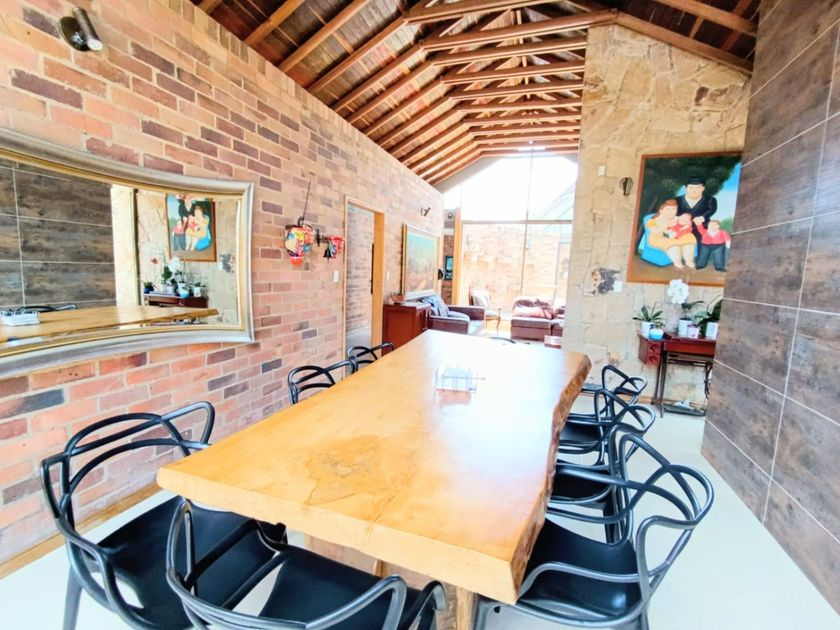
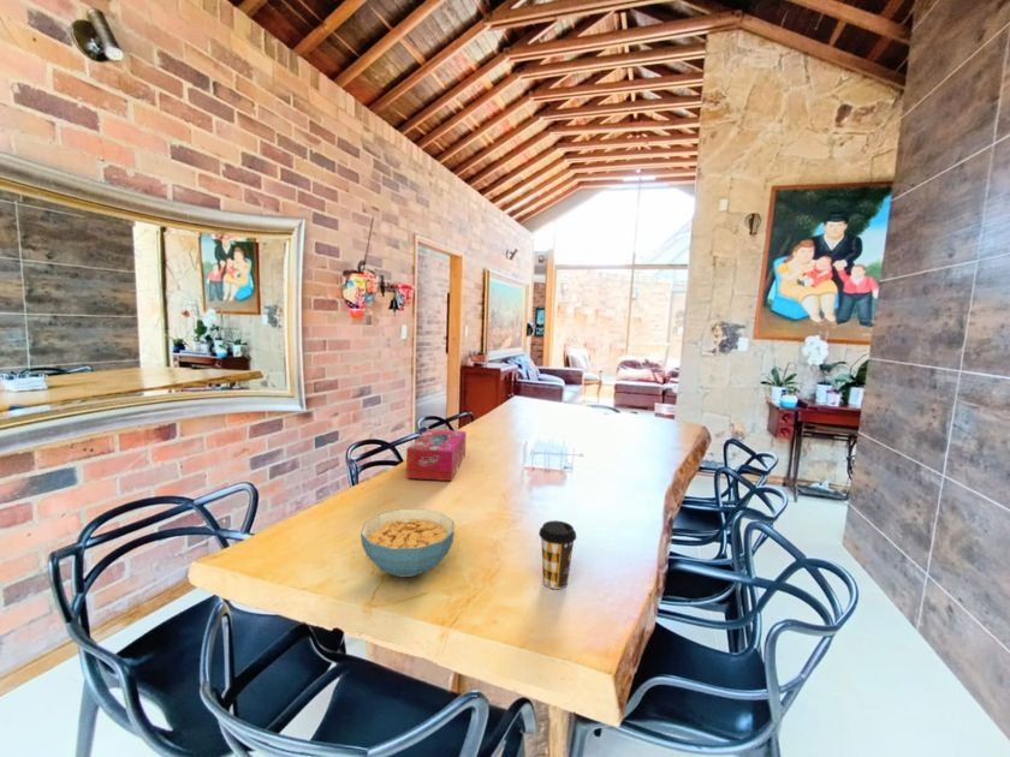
+ cereal bowl [360,508,456,578]
+ tissue box [405,428,468,482]
+ coffee cup [537,519,577,590]
